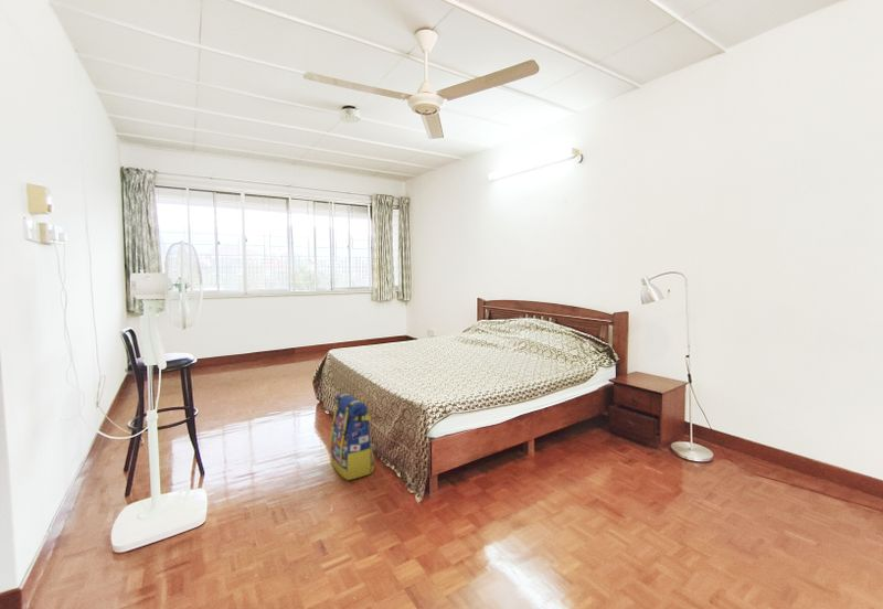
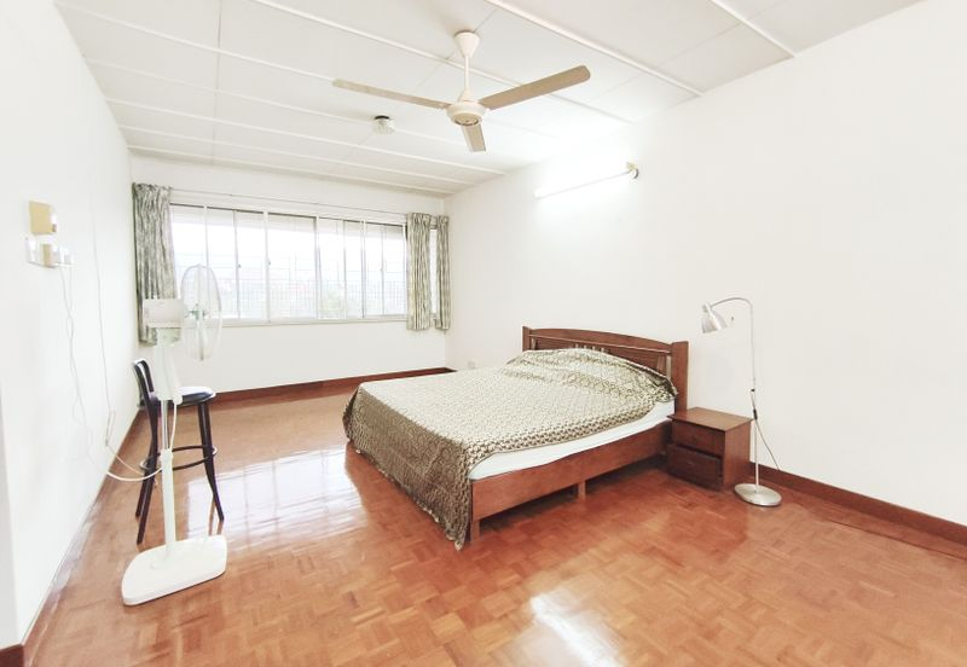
- backpack [329,392,376,481]
